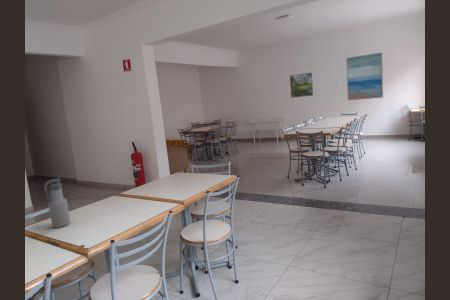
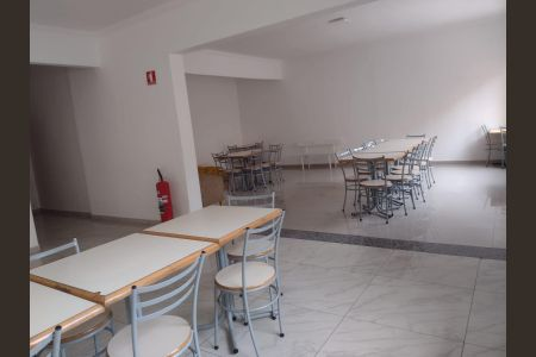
- wall art [345,51,384,101]
- water bottle [43,177,71,229]
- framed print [289,72,314,99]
